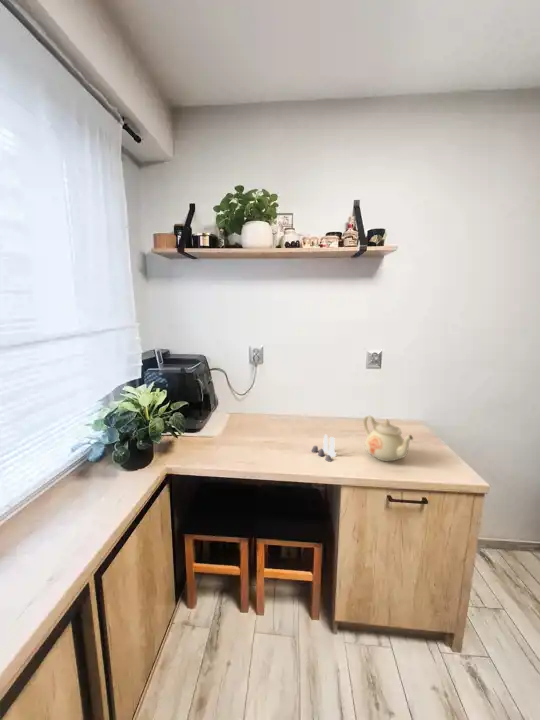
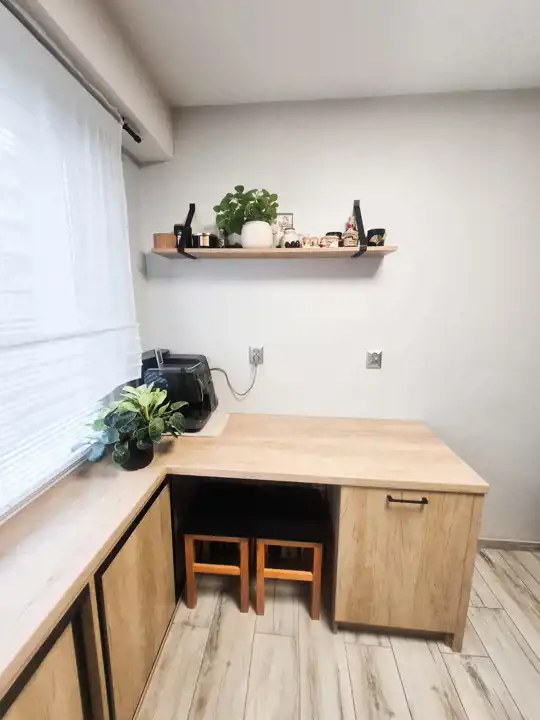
- salt and pepper shaker set [310,434,337,462]
- teapot [362,415,414,462]
